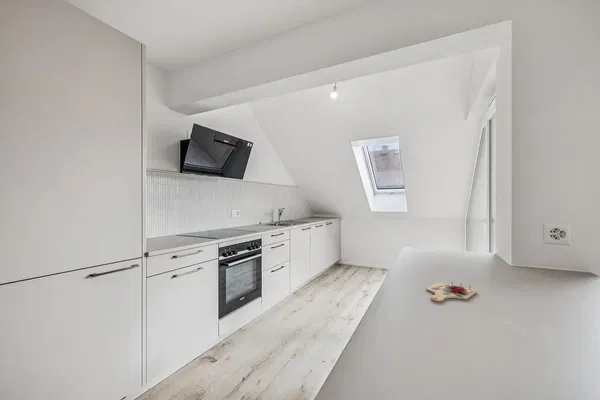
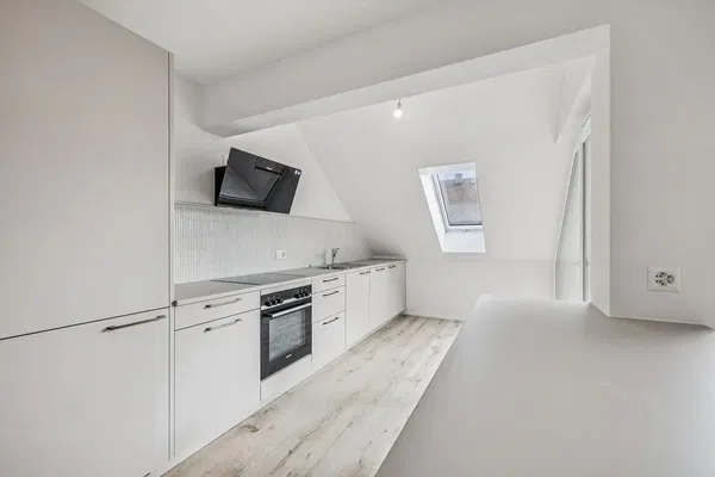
- cutting board [425,281,478,303]
